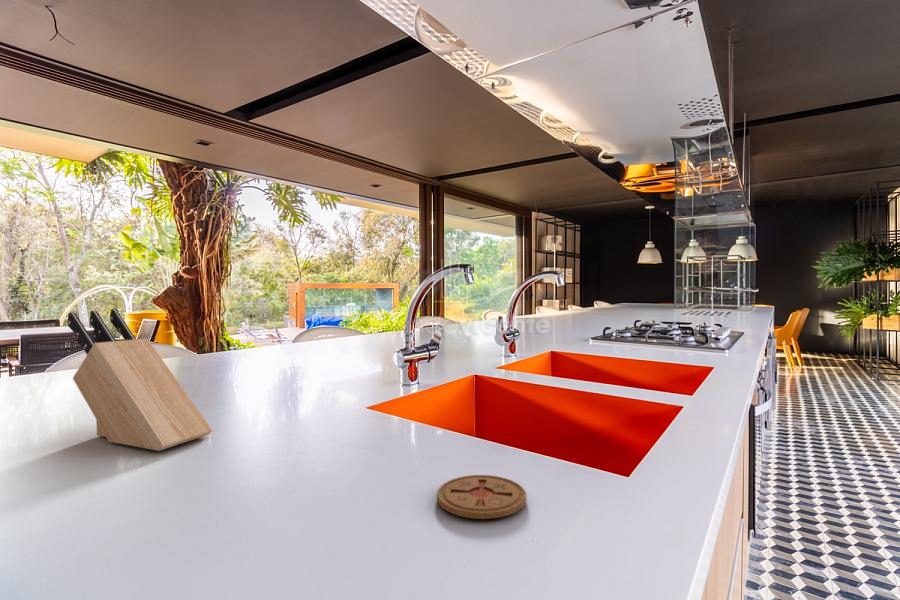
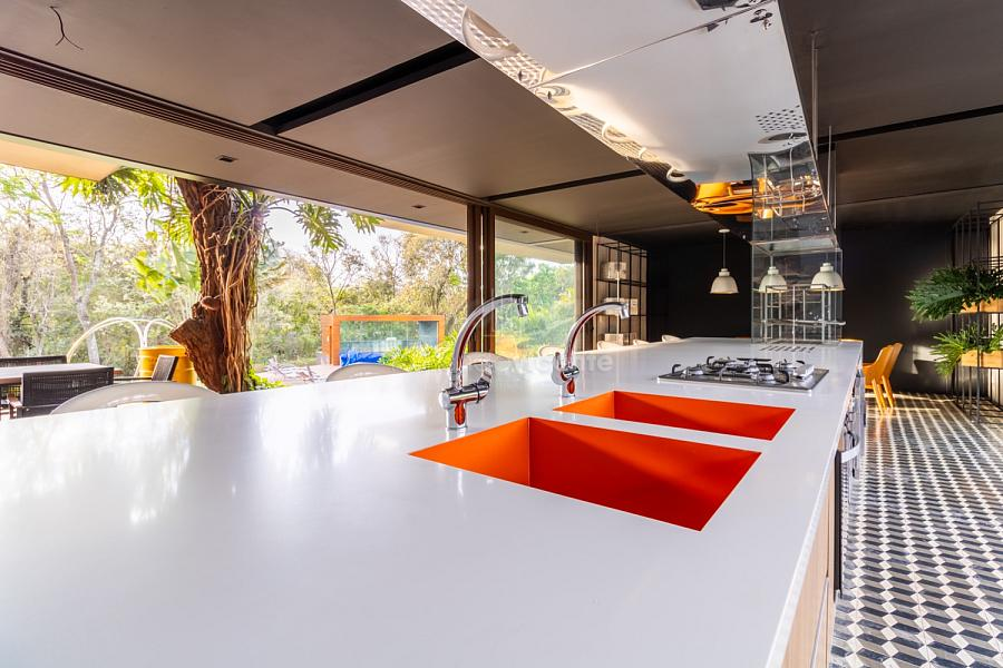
- knife block [67,308,213,452]
- coaster [436,474,527,520]
